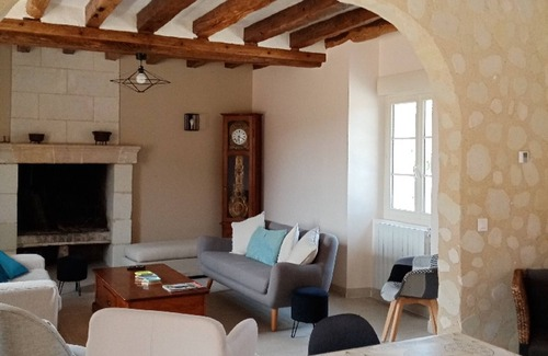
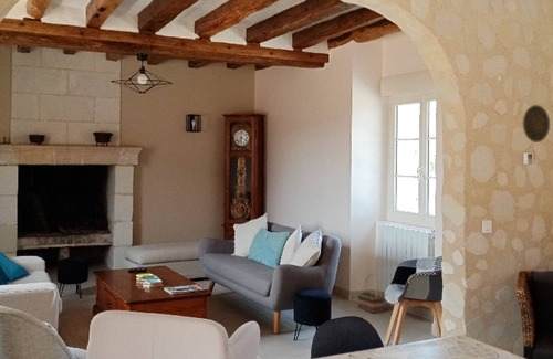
+ decorative plate [522,104,551,144]
+ basket [356,274,385,314]
